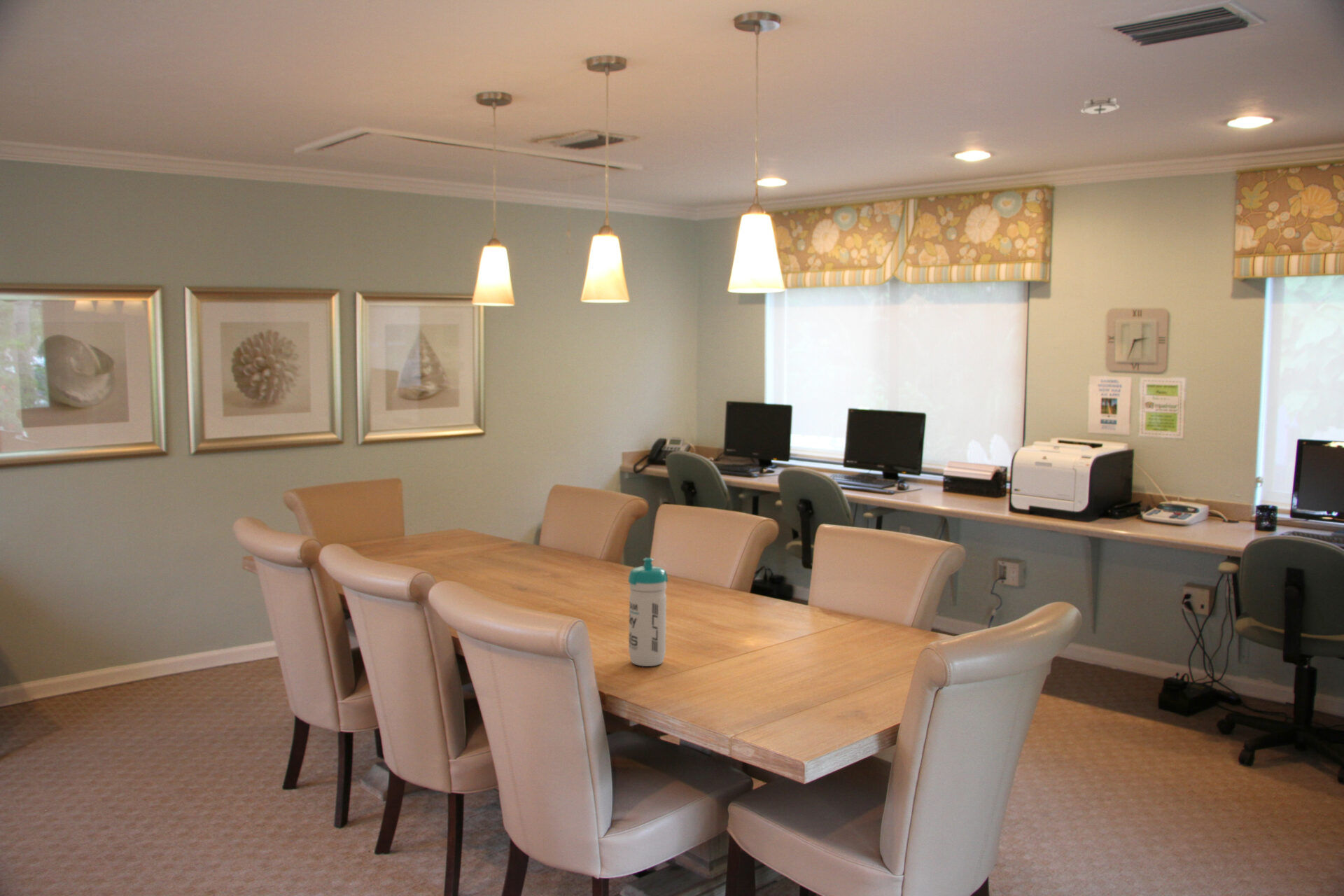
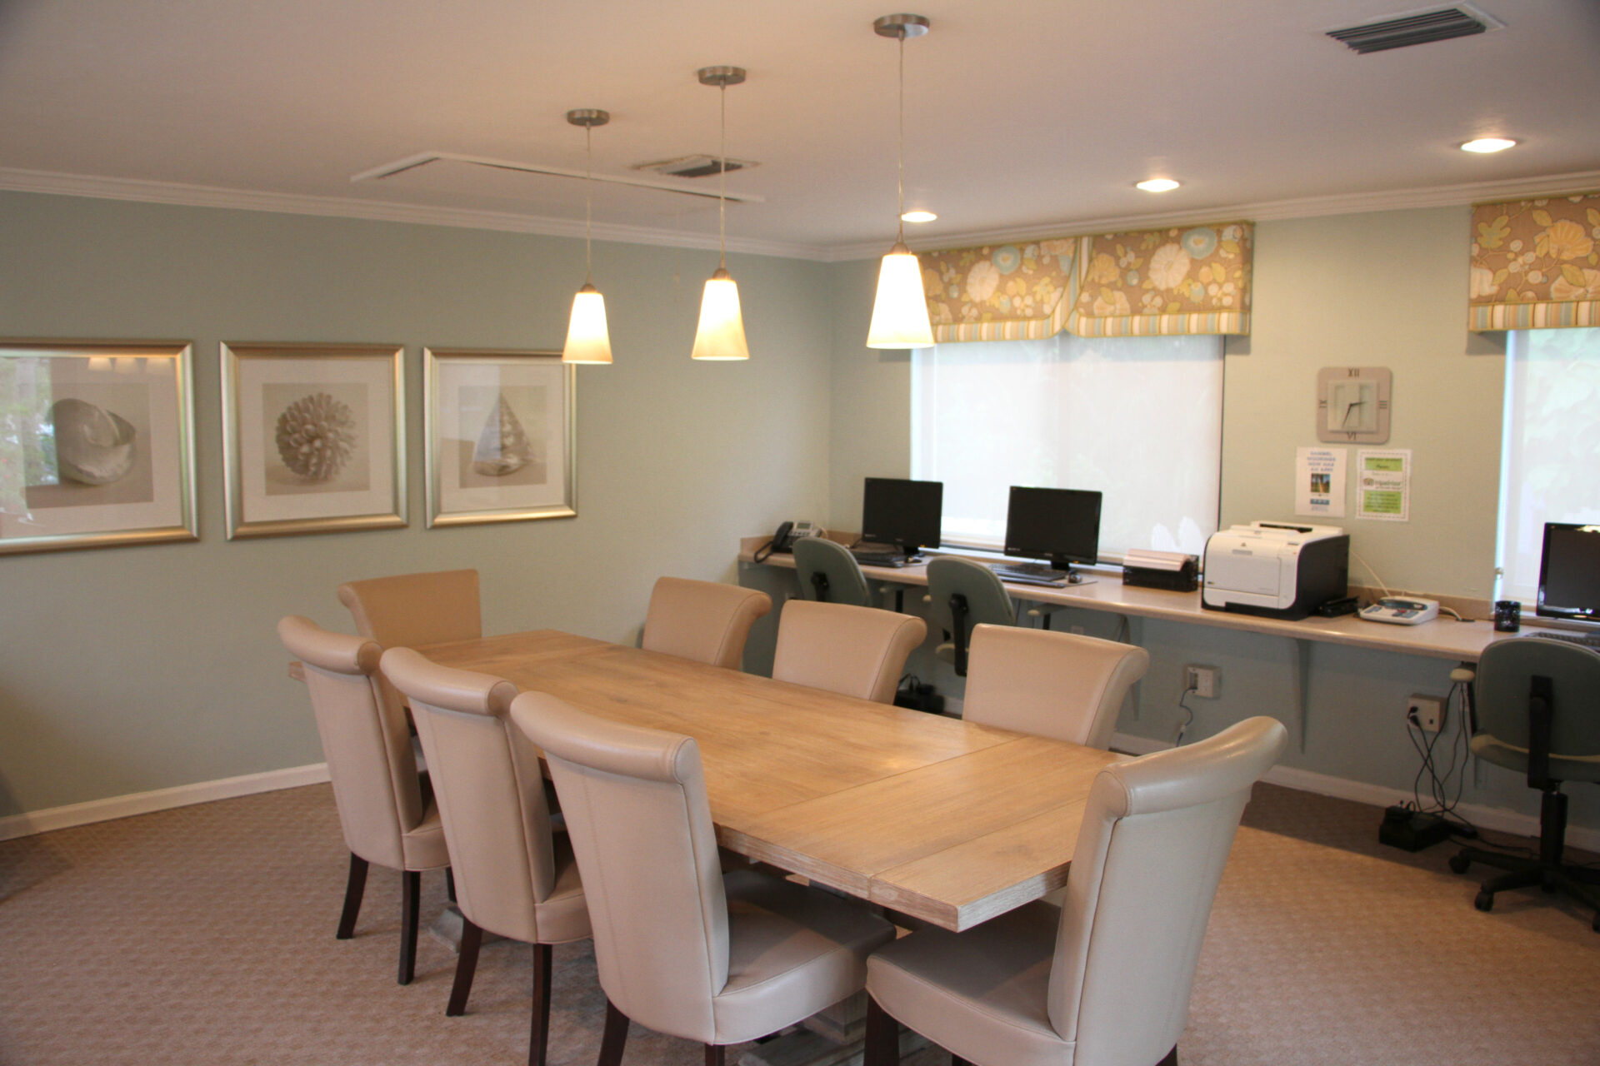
- smoke detector [1079,96,1120,116]
- water bottle [627,557,668,667]
